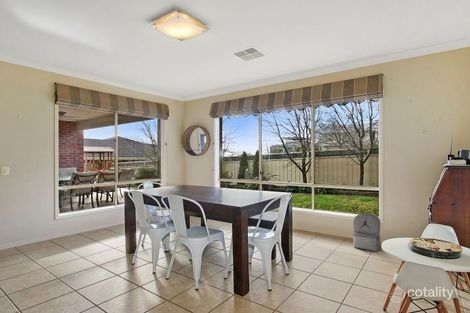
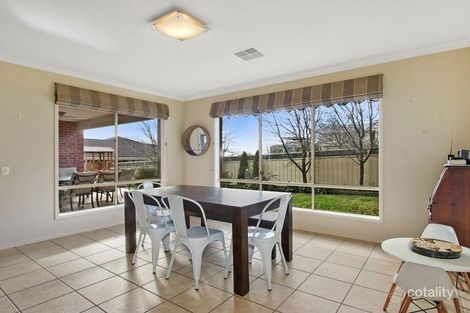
- backpack [352,212,382,252]
